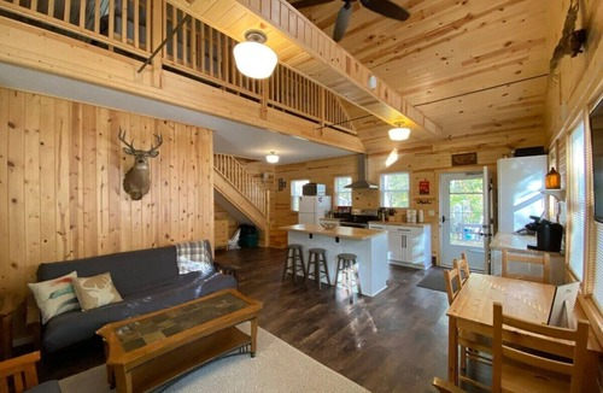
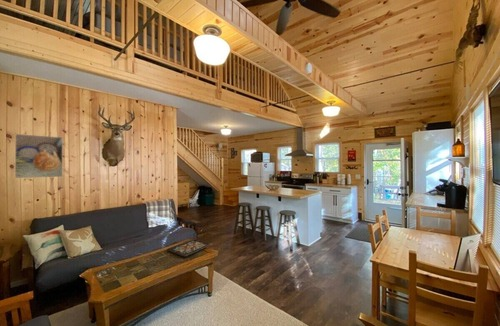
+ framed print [14,133,64,179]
+ decorative tray [166,238,213,258]
